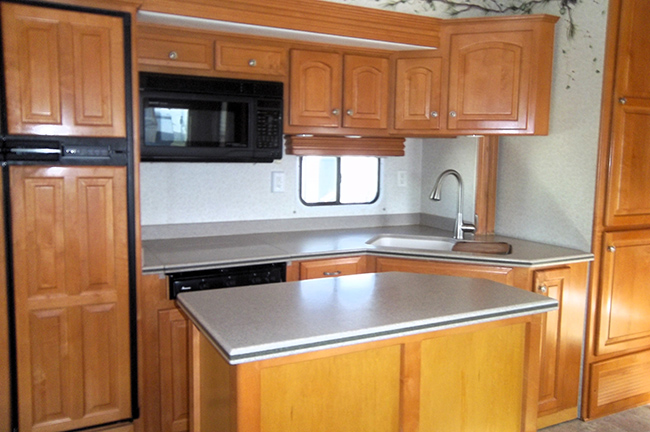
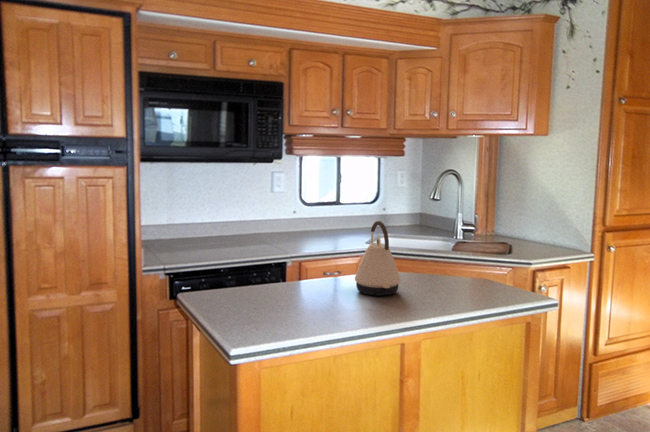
+ kettle [354,220,401,297]
